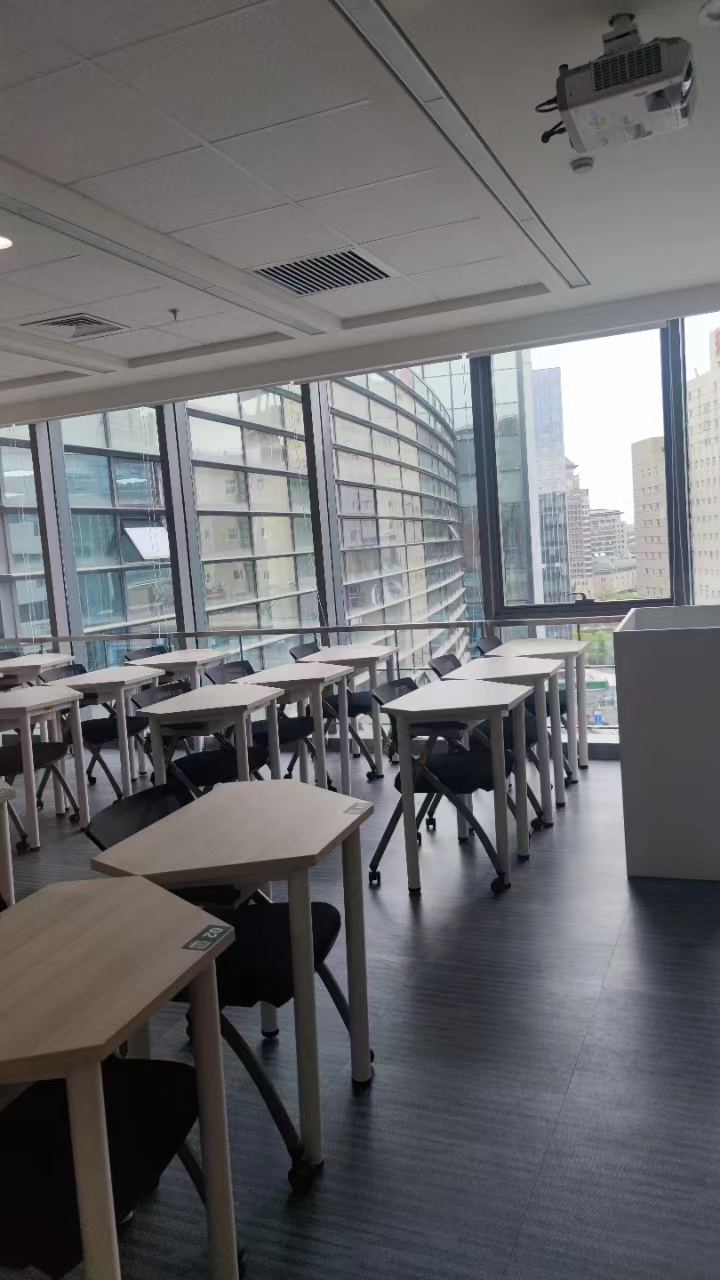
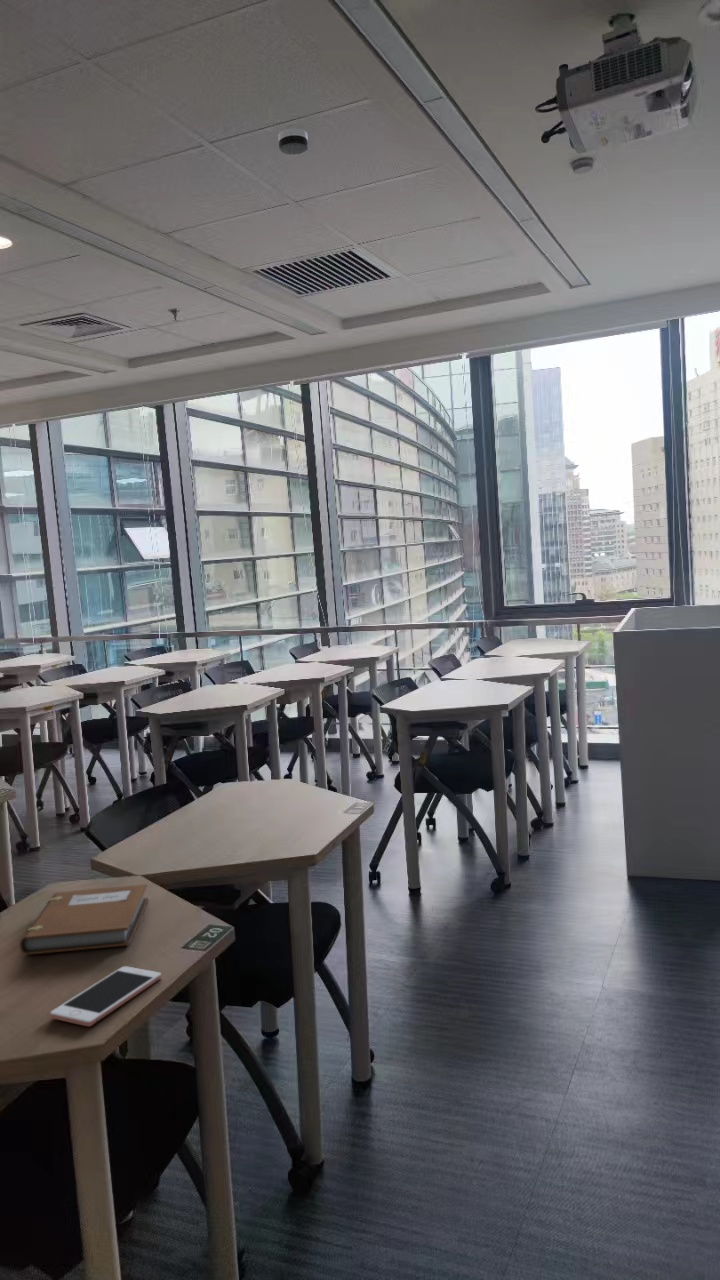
+ smoke detector [277,127,309,156]
+ notebook [19,883,149,956]
+ cell phone [49,965,163,1027]
